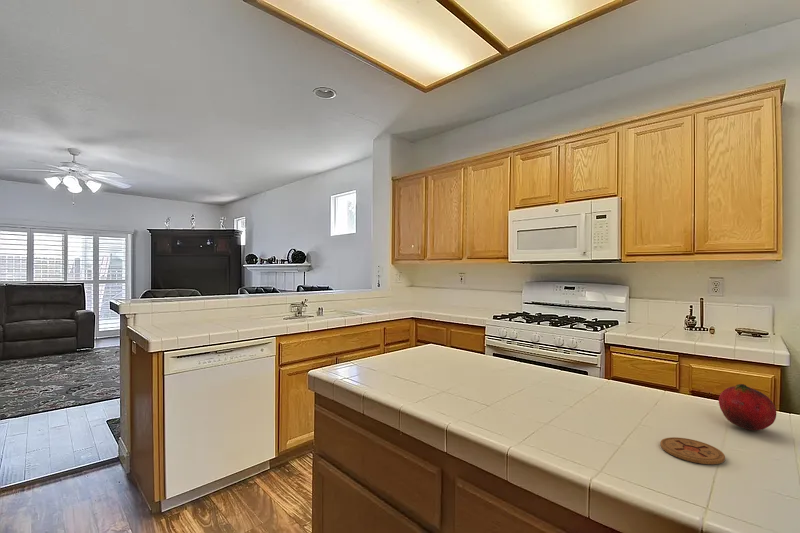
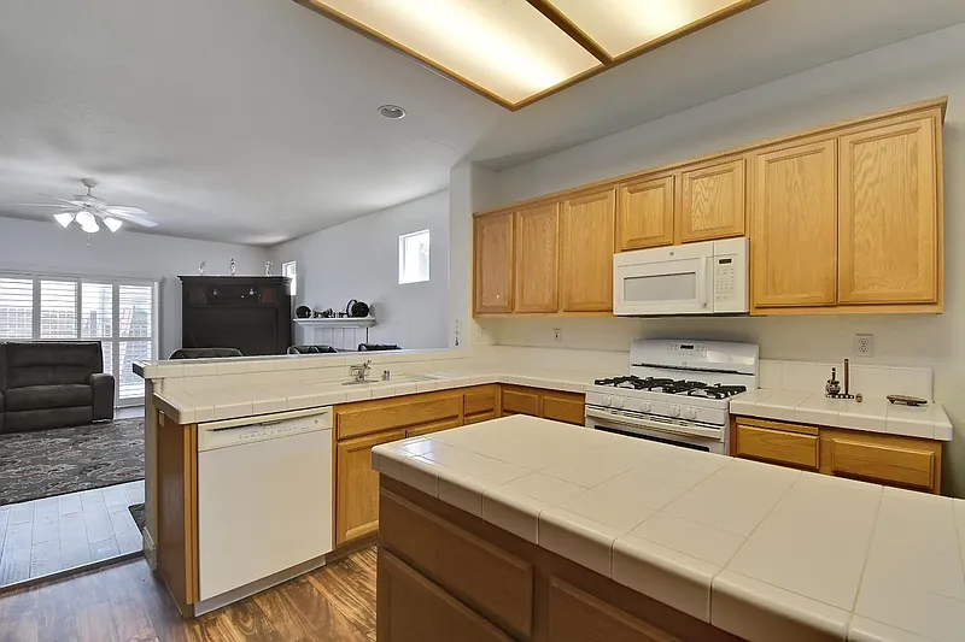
- fruit [718,383,777,431]
- coaster [659,436,726,465]
